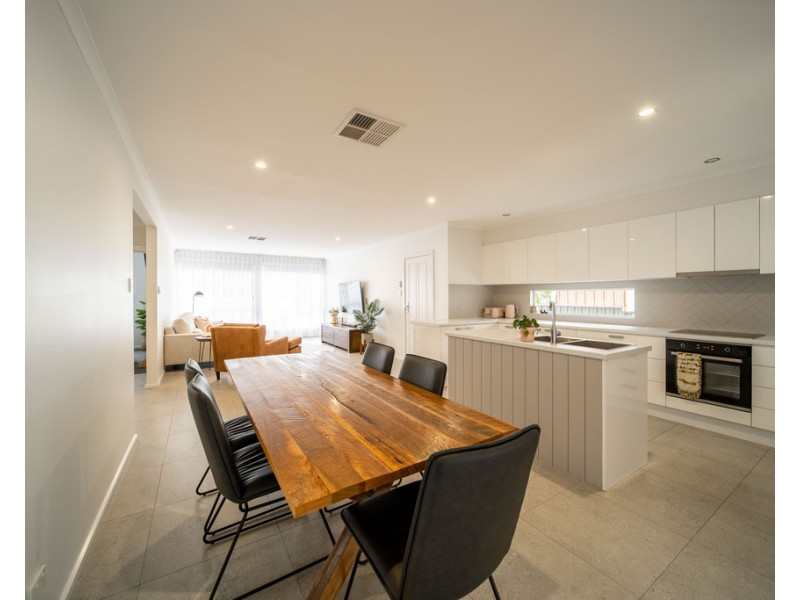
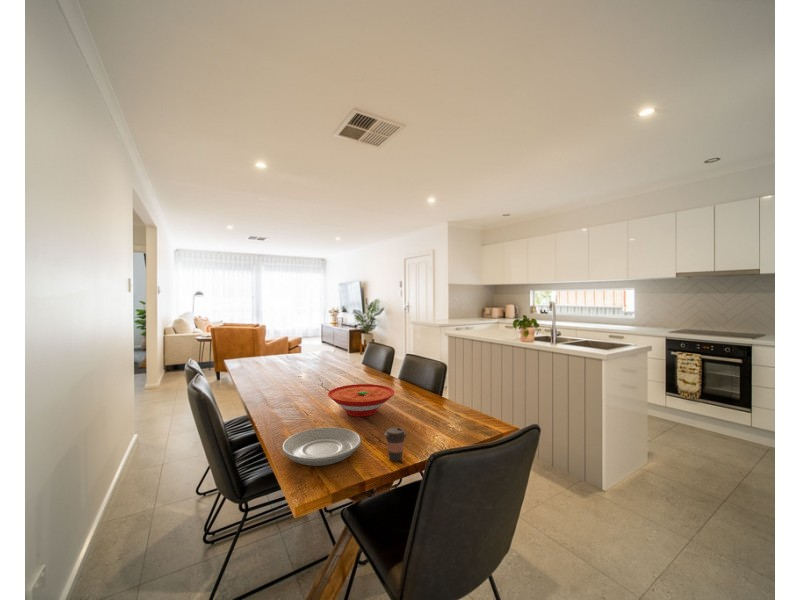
+ coffee cup [384,426,407,462]
+ plate [281,426,362,467]
+ bowl [327,383,395,417]
